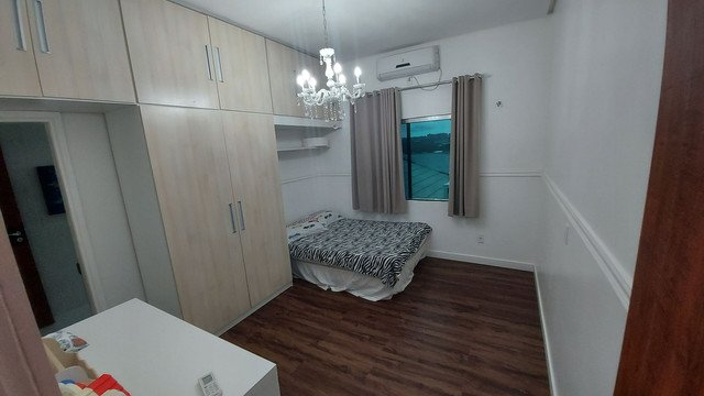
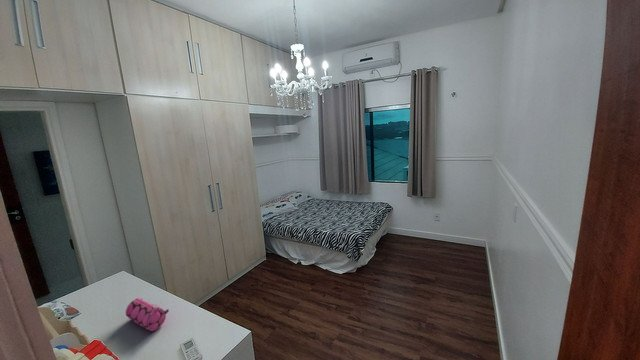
+ pencil case [125,297,170,332]
